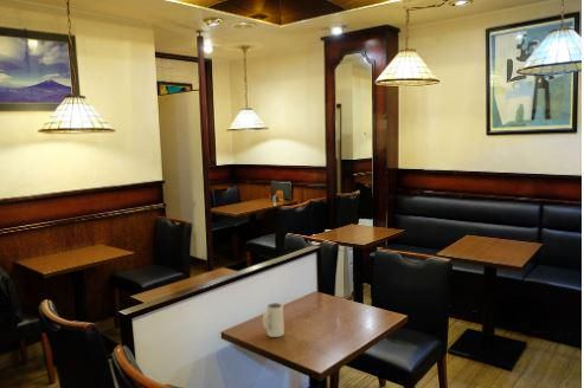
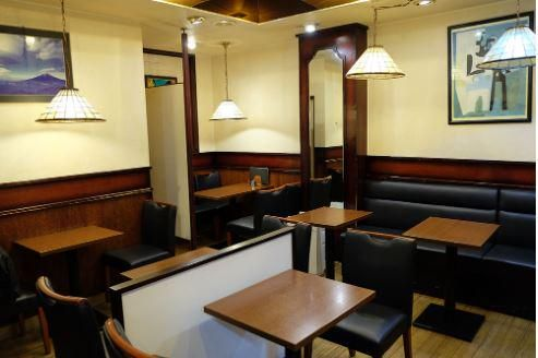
- mug [262,302,285,338]
